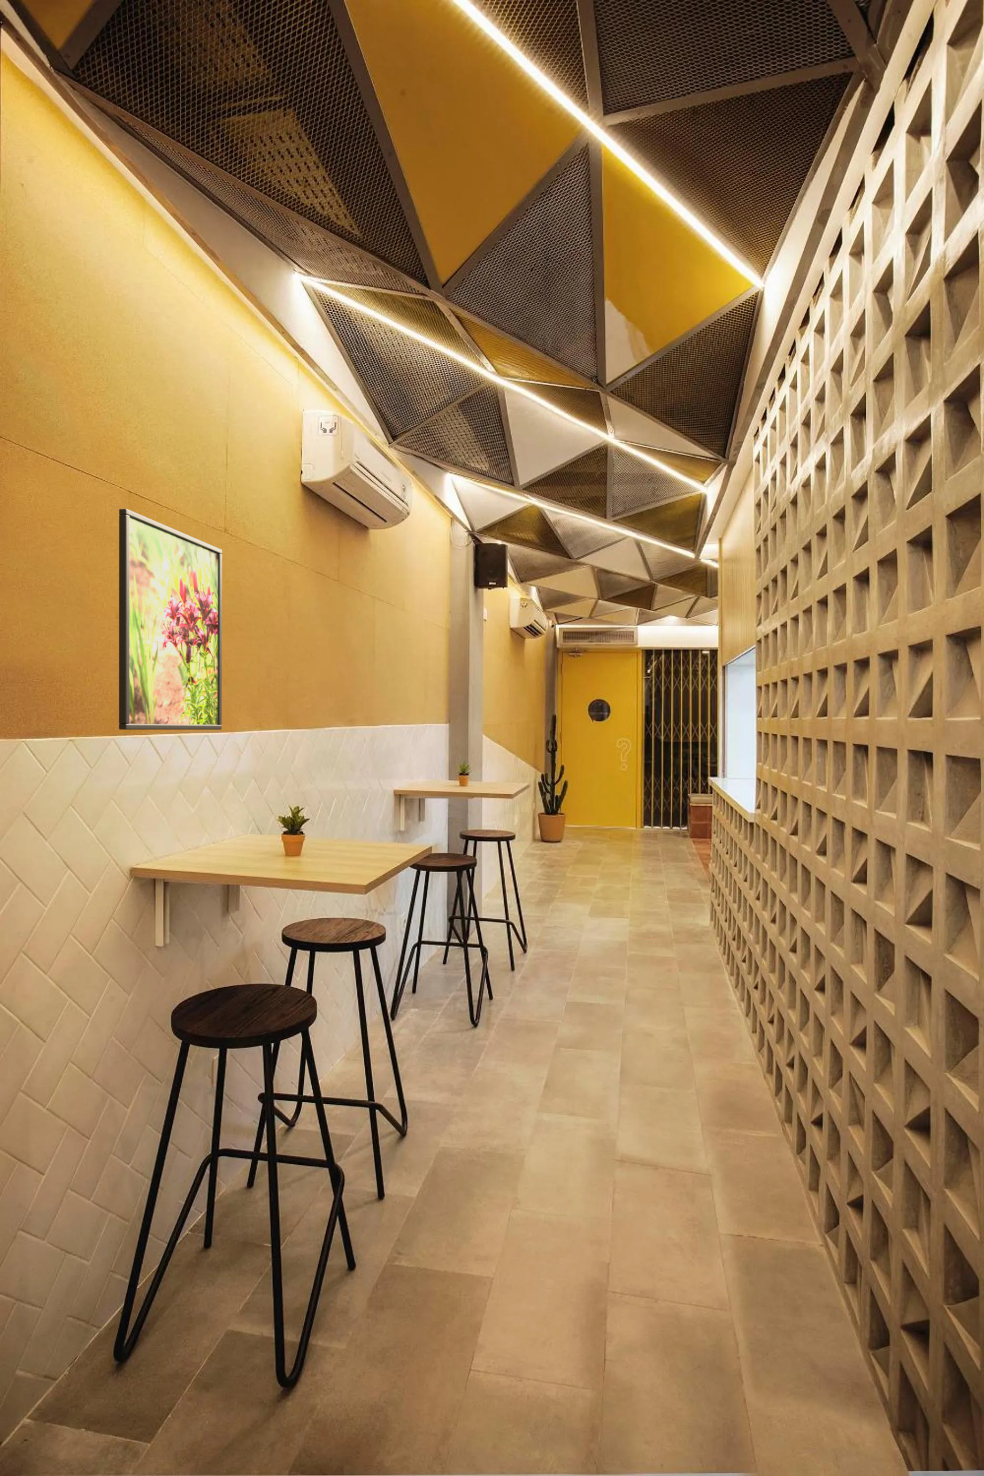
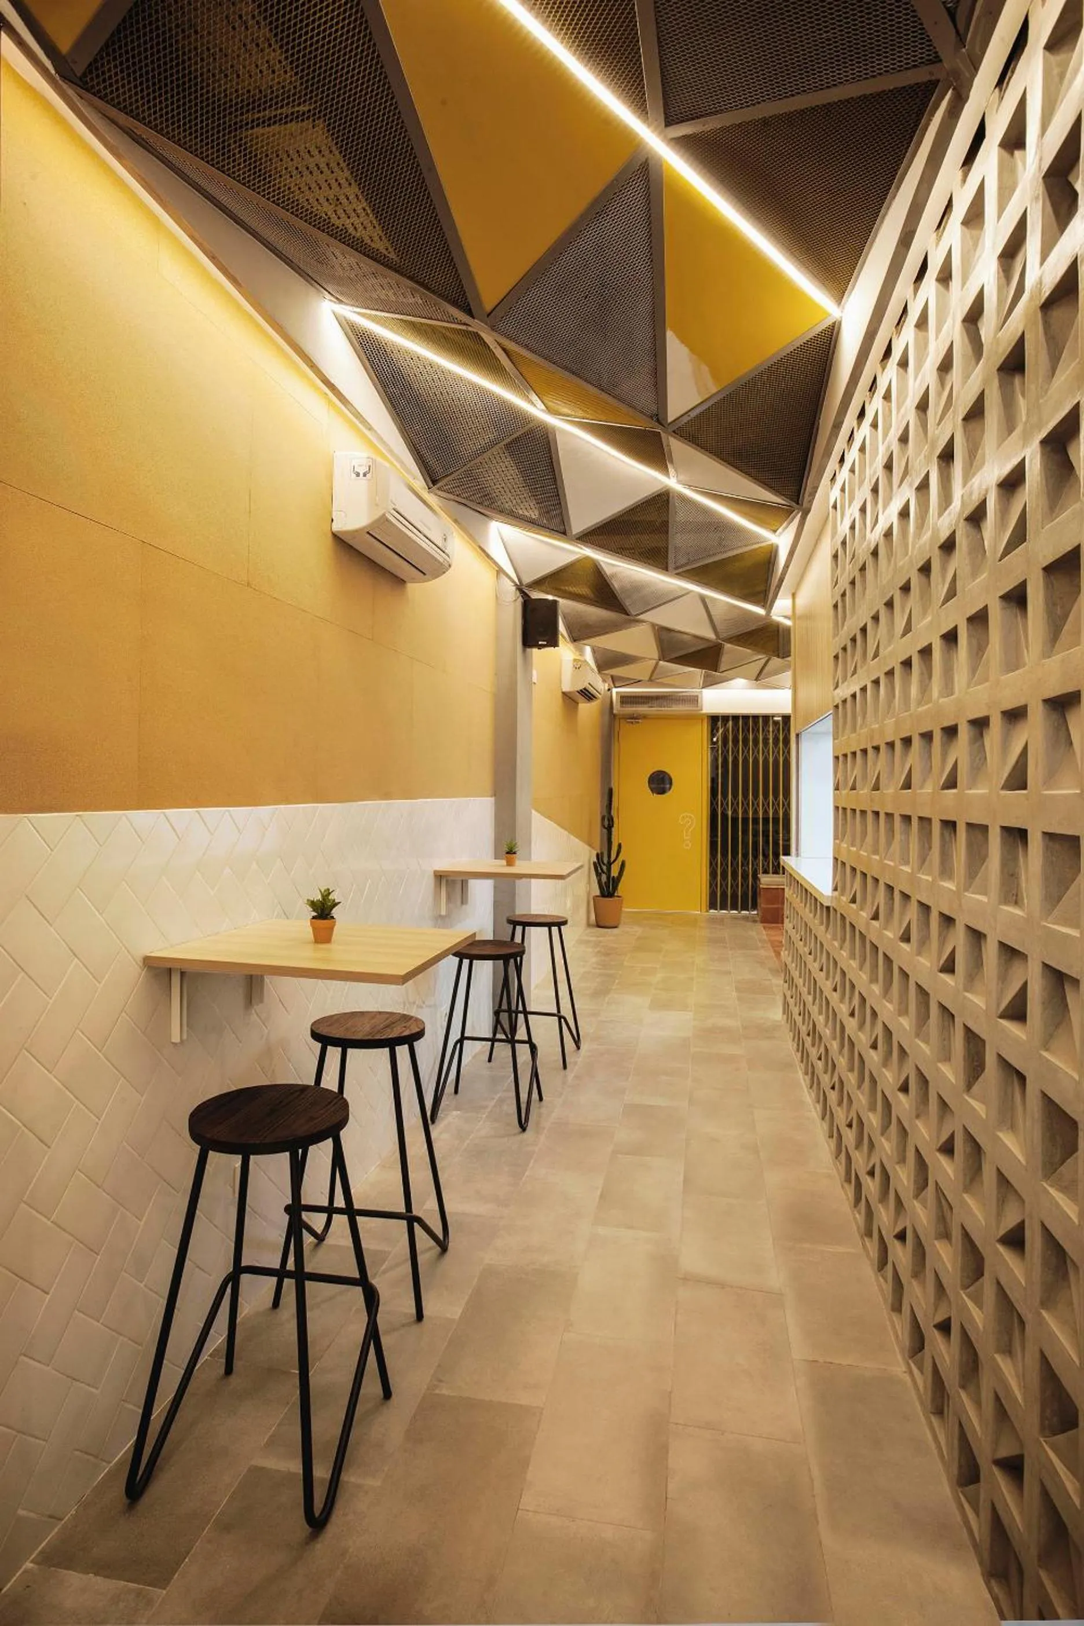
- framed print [119,508,223,730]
